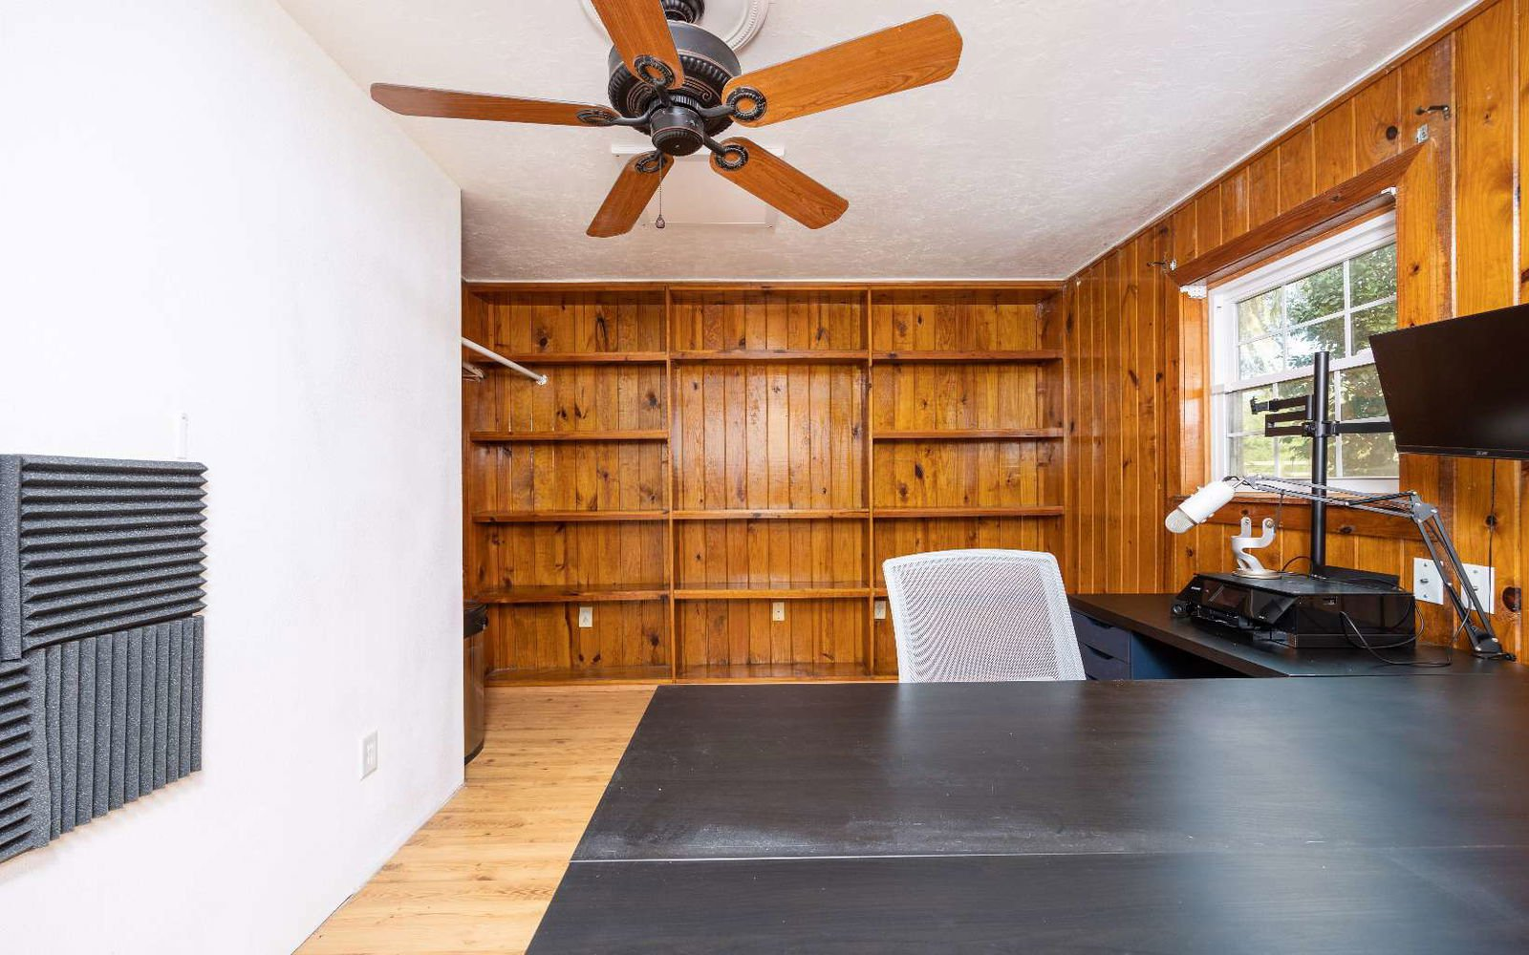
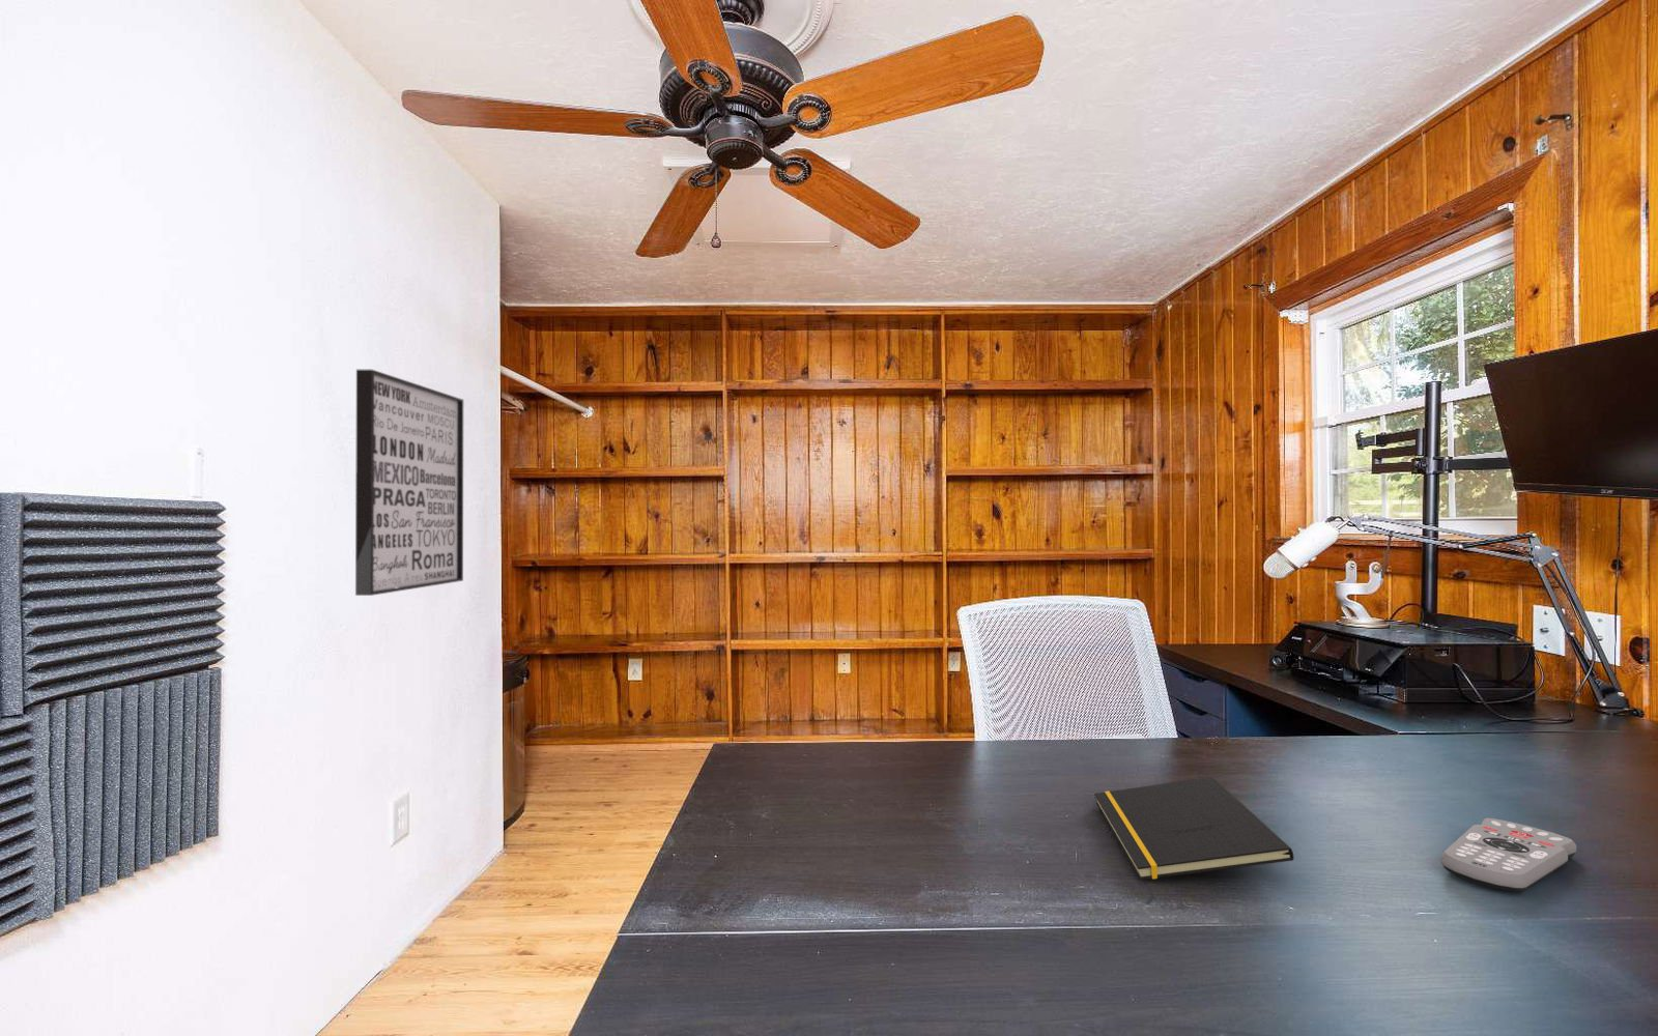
+ wall art [355,369,464,597]
+ remote control [1441,818,1577,893]
+ notepad [1093,776,1294,881]
